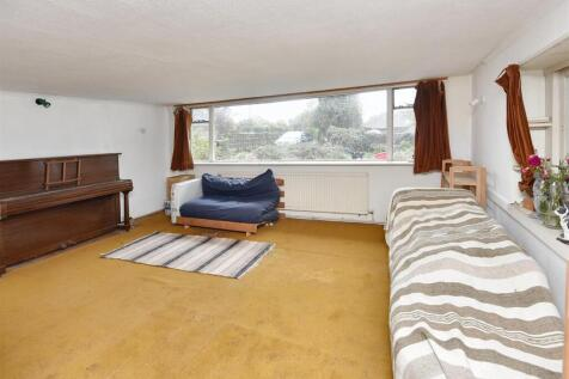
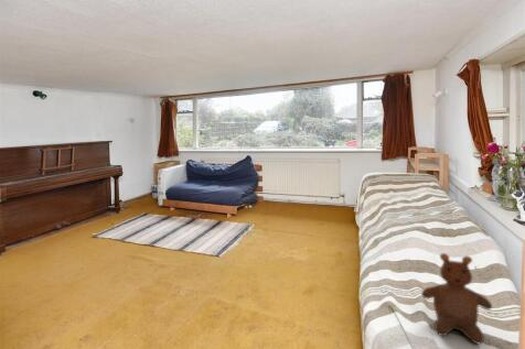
+ teddy bear [420,252,493,346]
